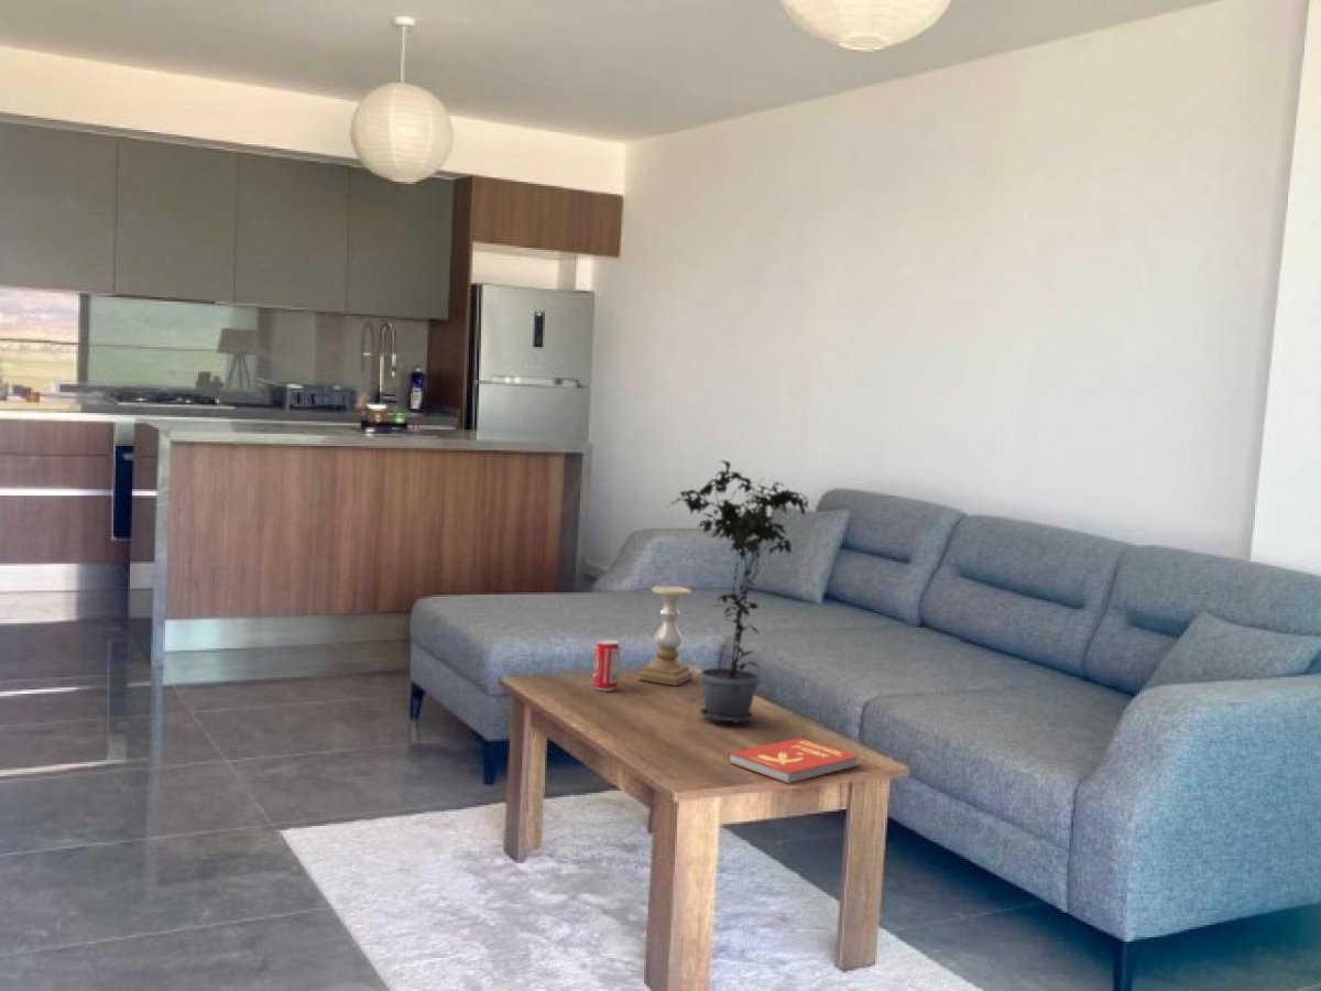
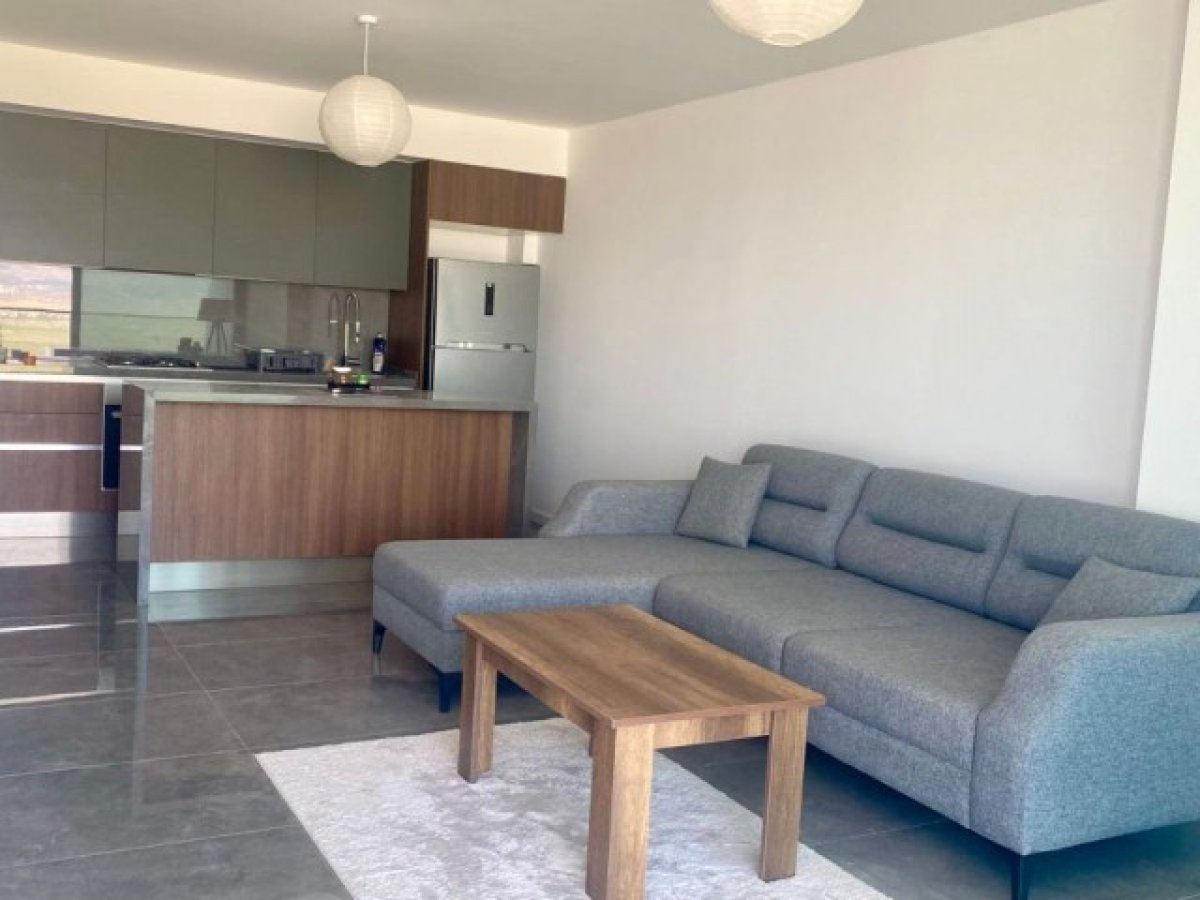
- book [727,737,860,784]
- beverage can [591,639,621,693]
- potted plant [665,459,810,723]
- candle holder [637,585,694,687]
